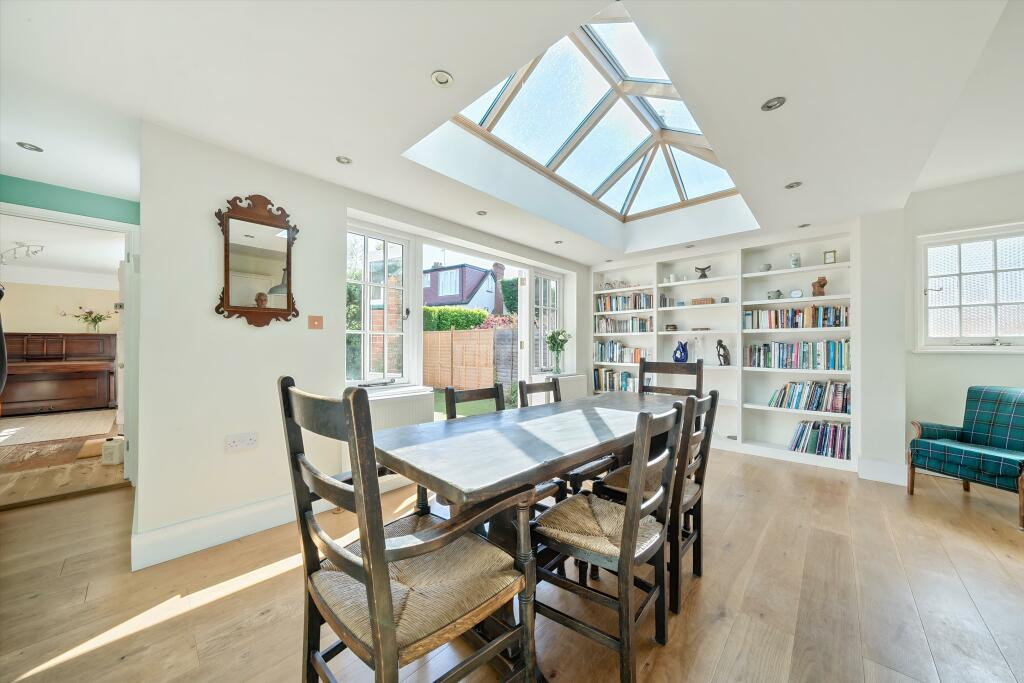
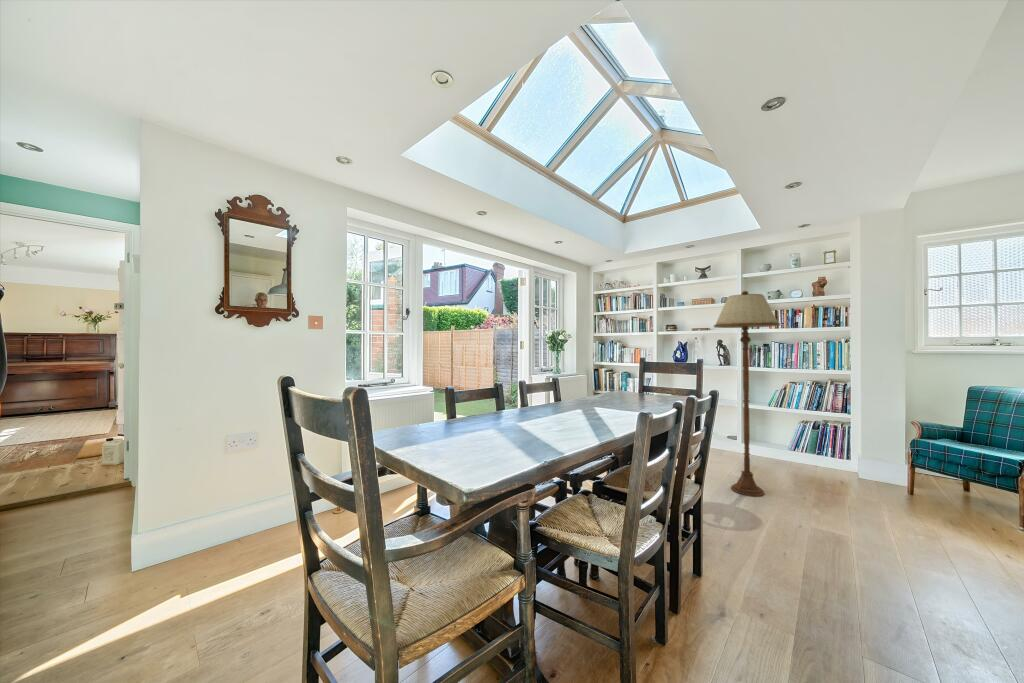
+ floor lamp [713,290,781,498]
